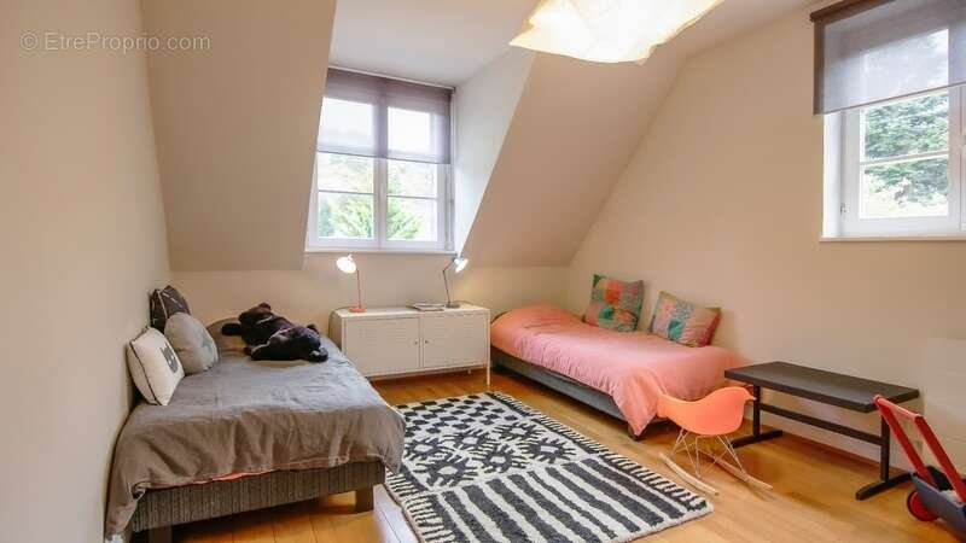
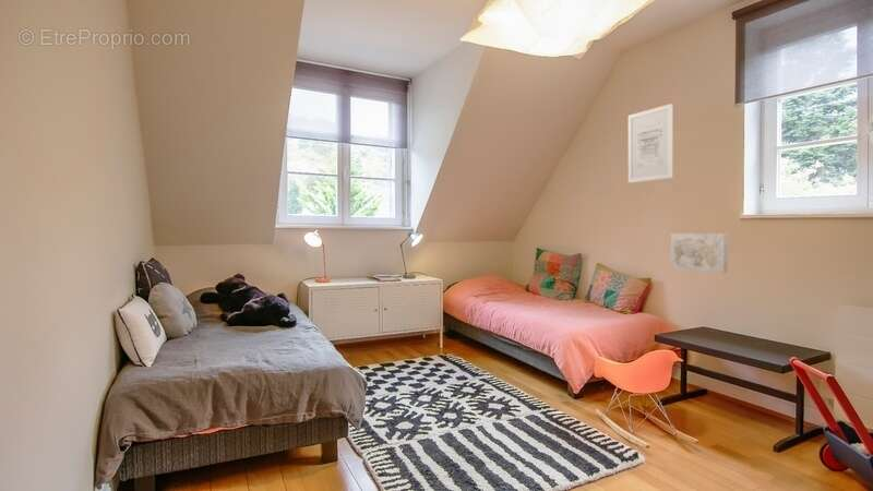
+ wall art [670,232,729,274]
+ wall art [627,103,673,184]
